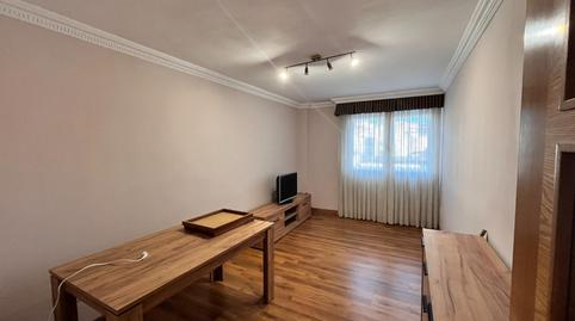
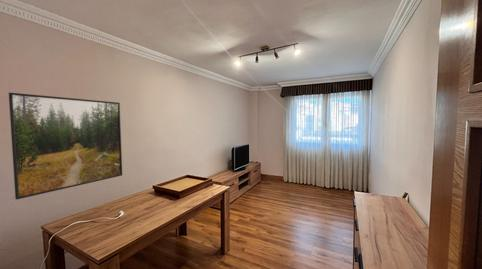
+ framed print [8,92,123,200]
